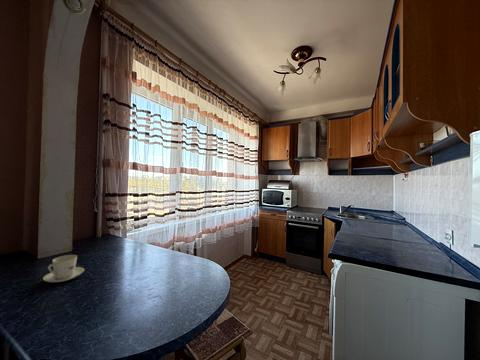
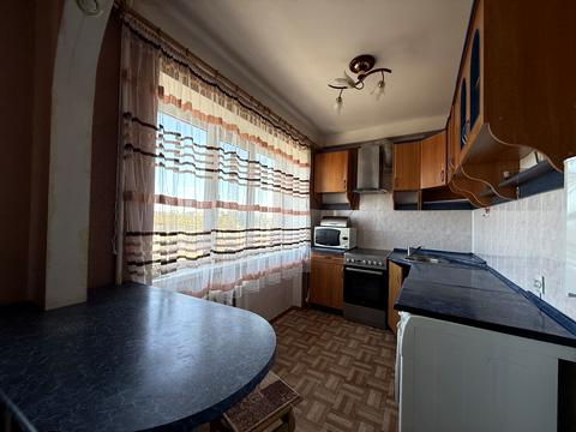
- teacup [42,254,85,283]
